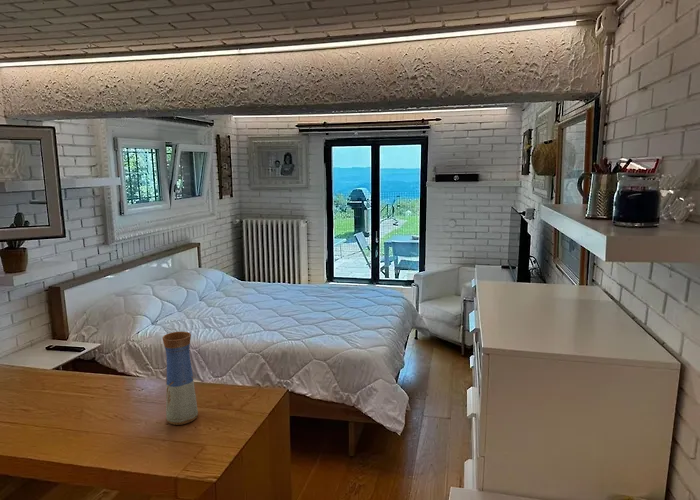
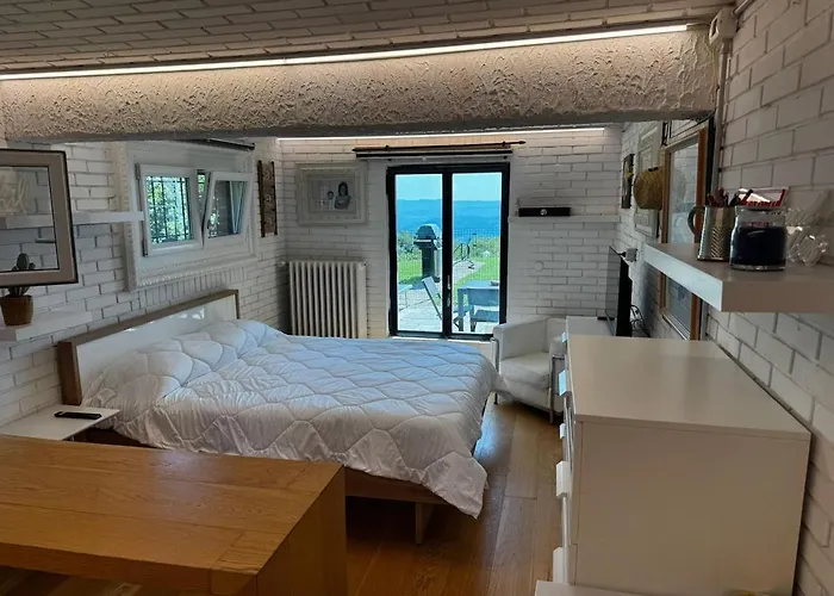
- vase [161,331,199,426]
